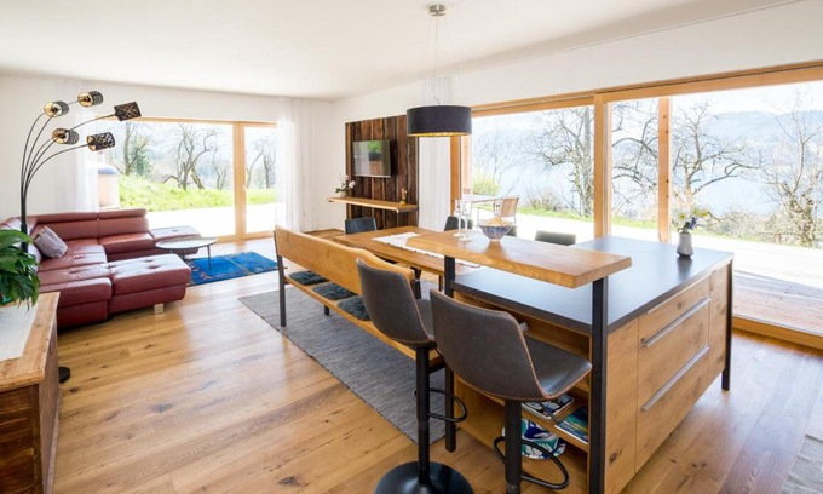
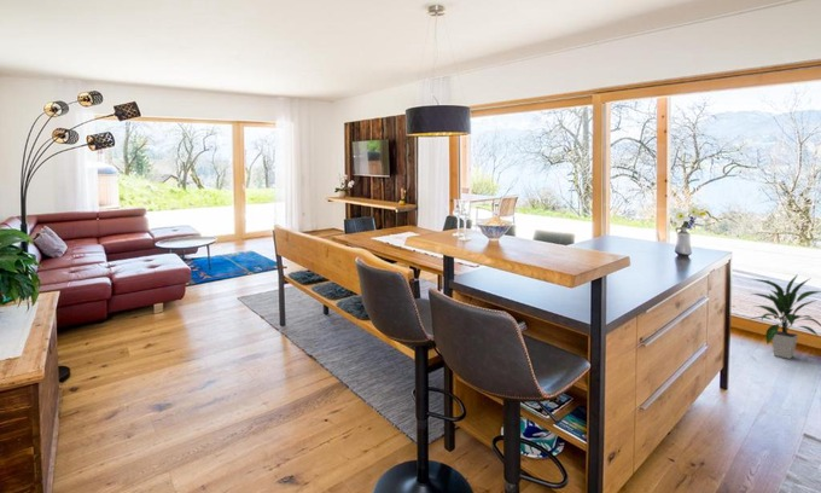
+ indoor plant [751,273,821,360]
